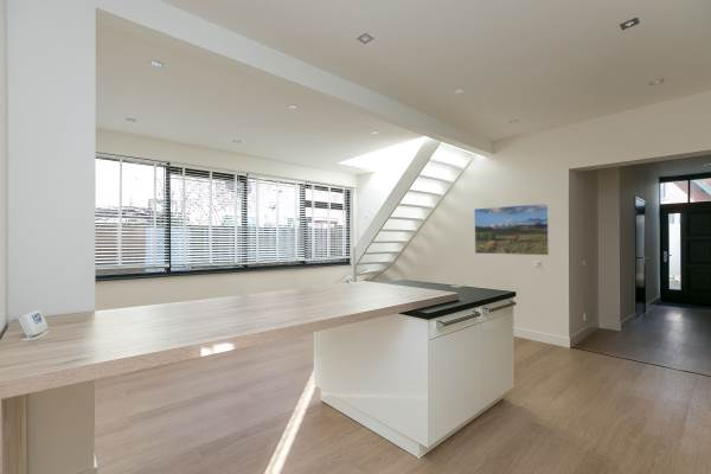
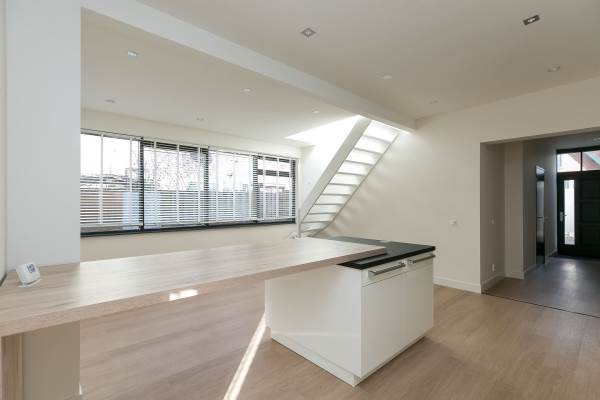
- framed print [473,203,551,256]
